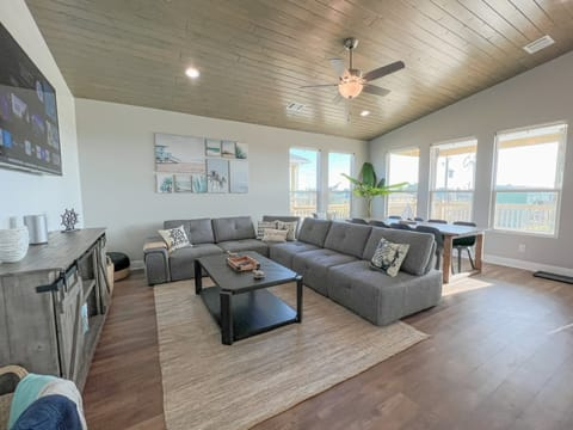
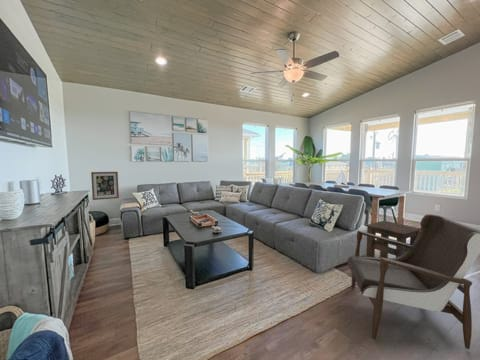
+ wall art [90,171,120,201]
+ armchair [346,213,480,350]
+ side table [365,220,421,258]
